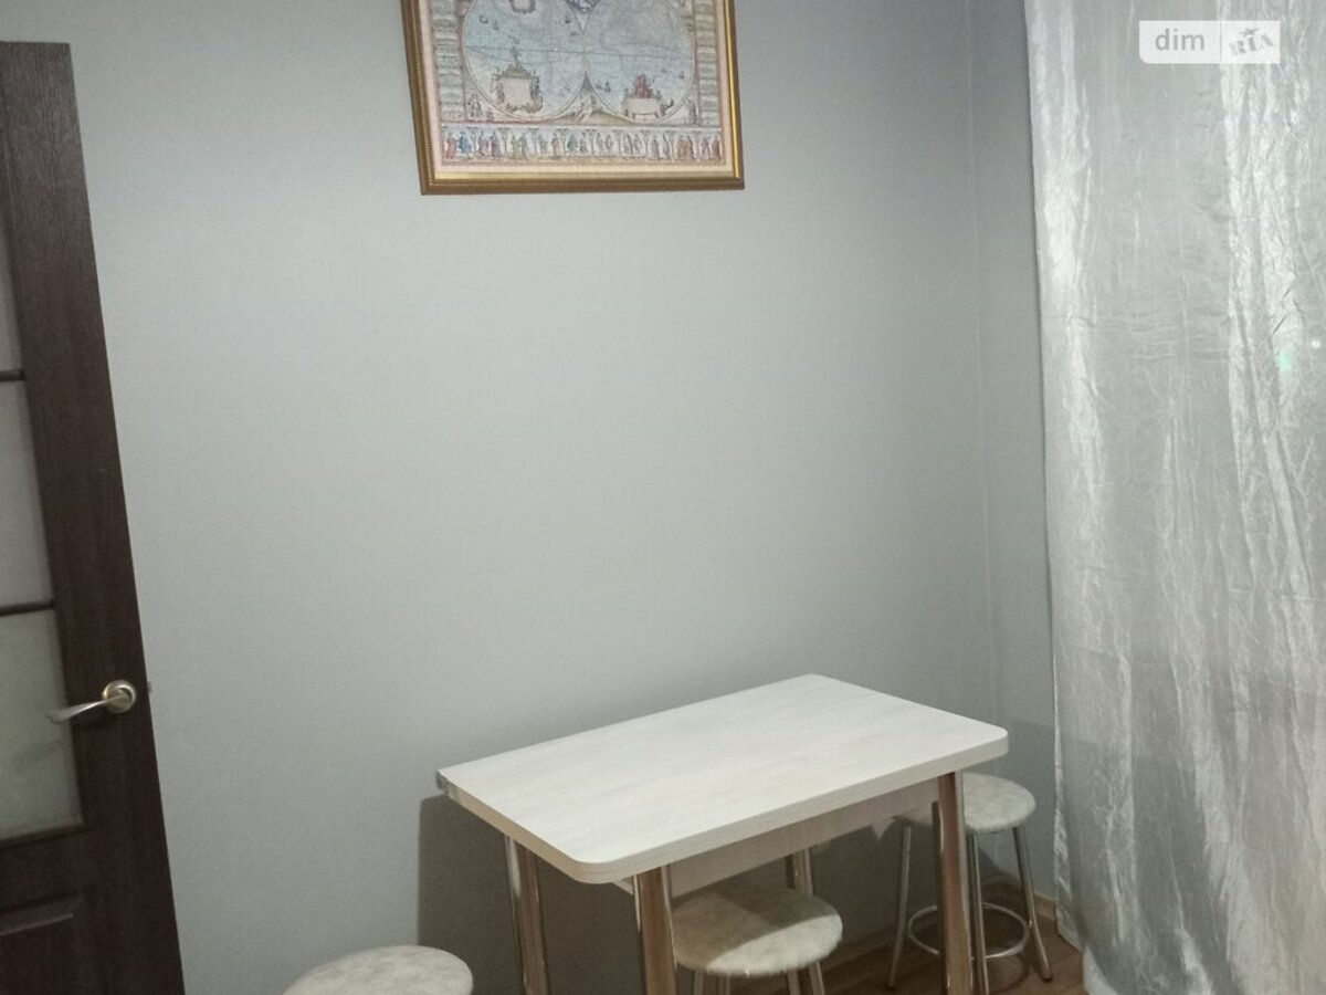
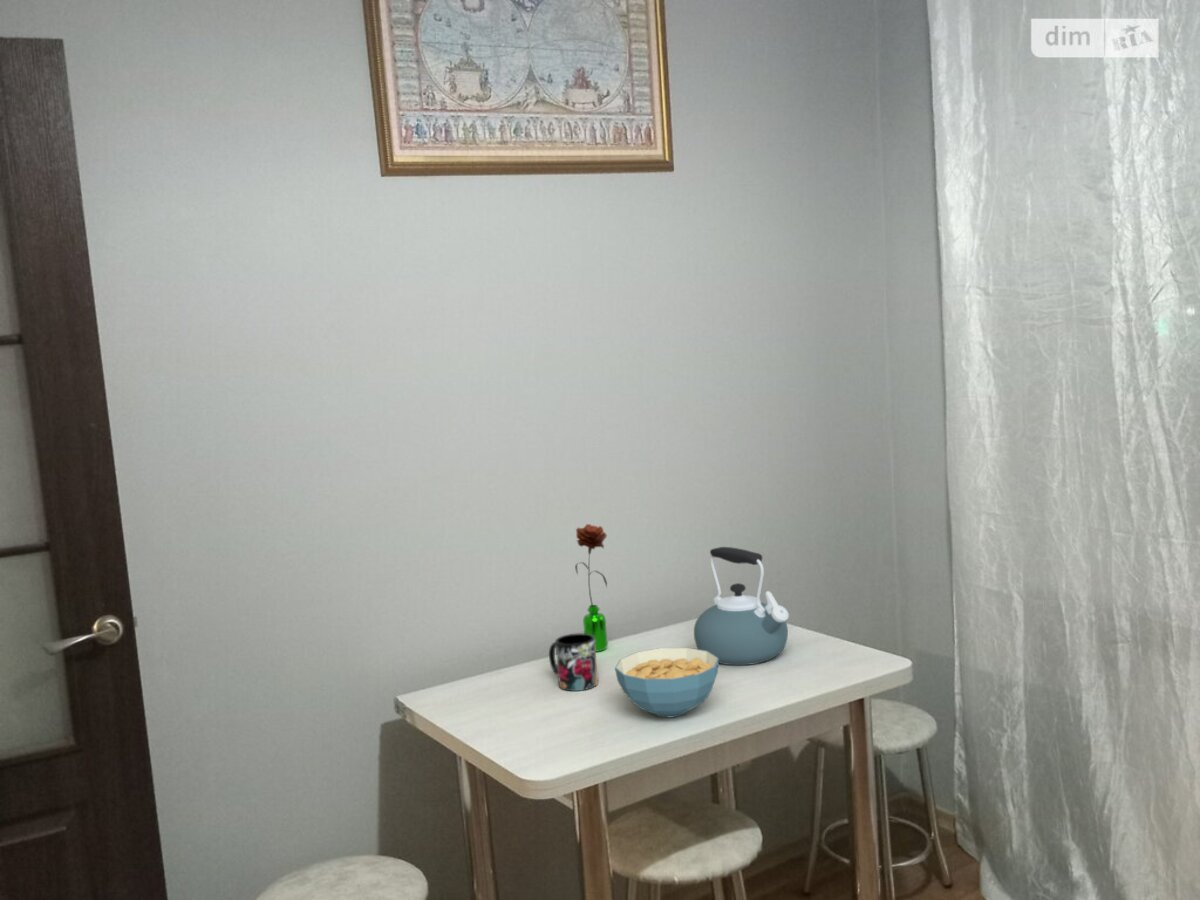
+ cereal bowl [614,647,719,718]
+ kettle [693,546,790,666]
+ mug [548,632,599,692]
+ flower [574,523,608,653]
